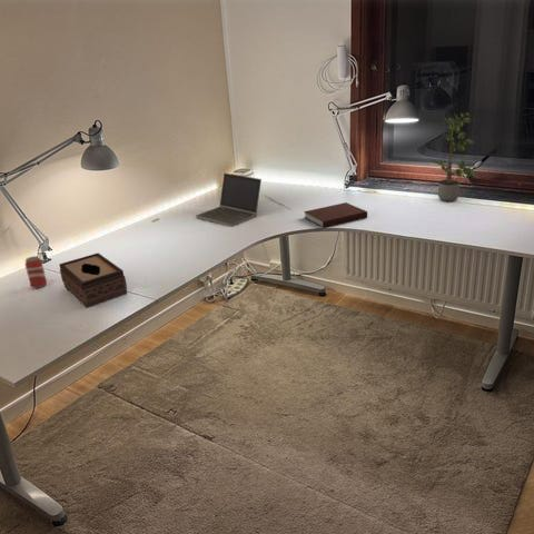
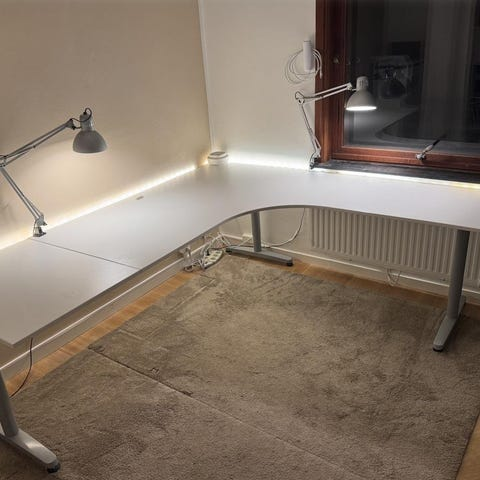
- beverage can [24,255,48,289]
- laptop computer [195,172,263,228]
- potted plant [428,112,476,202]
- notebook [303,201,368,229]
- tissue box [58,251,128,309]
